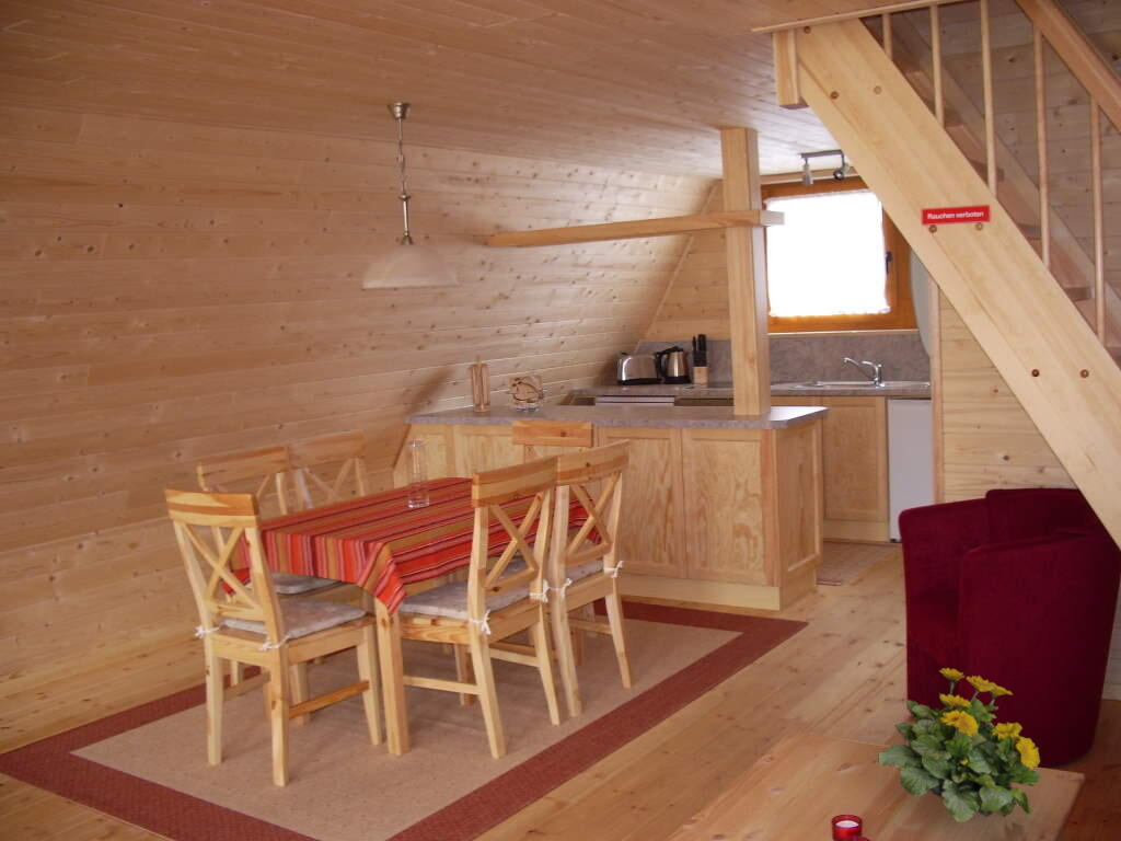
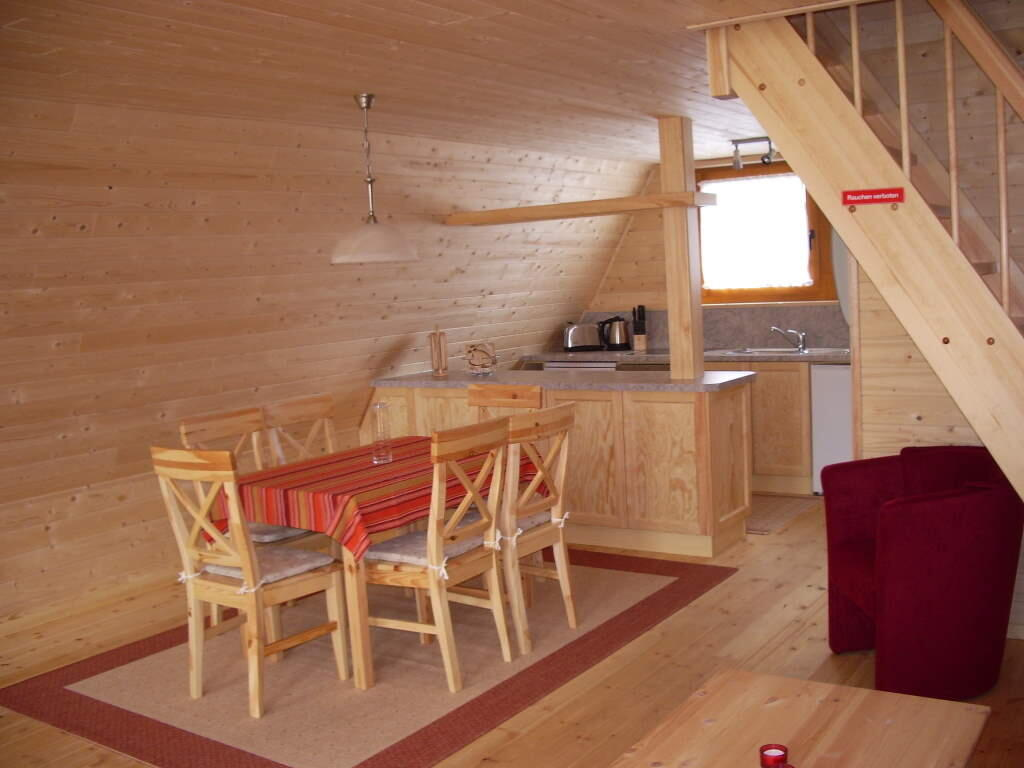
- flowering plant [877,667,1042,823]
